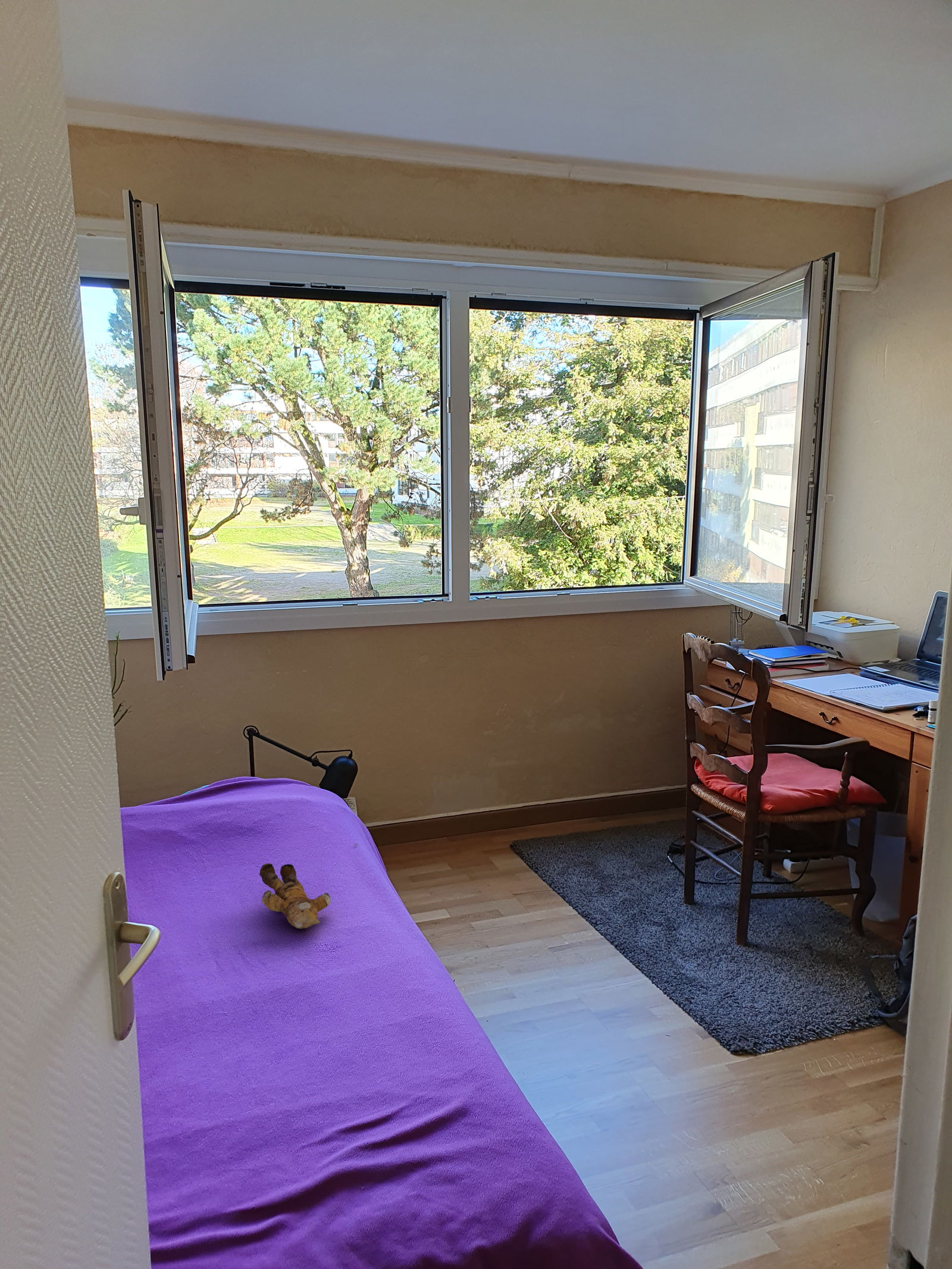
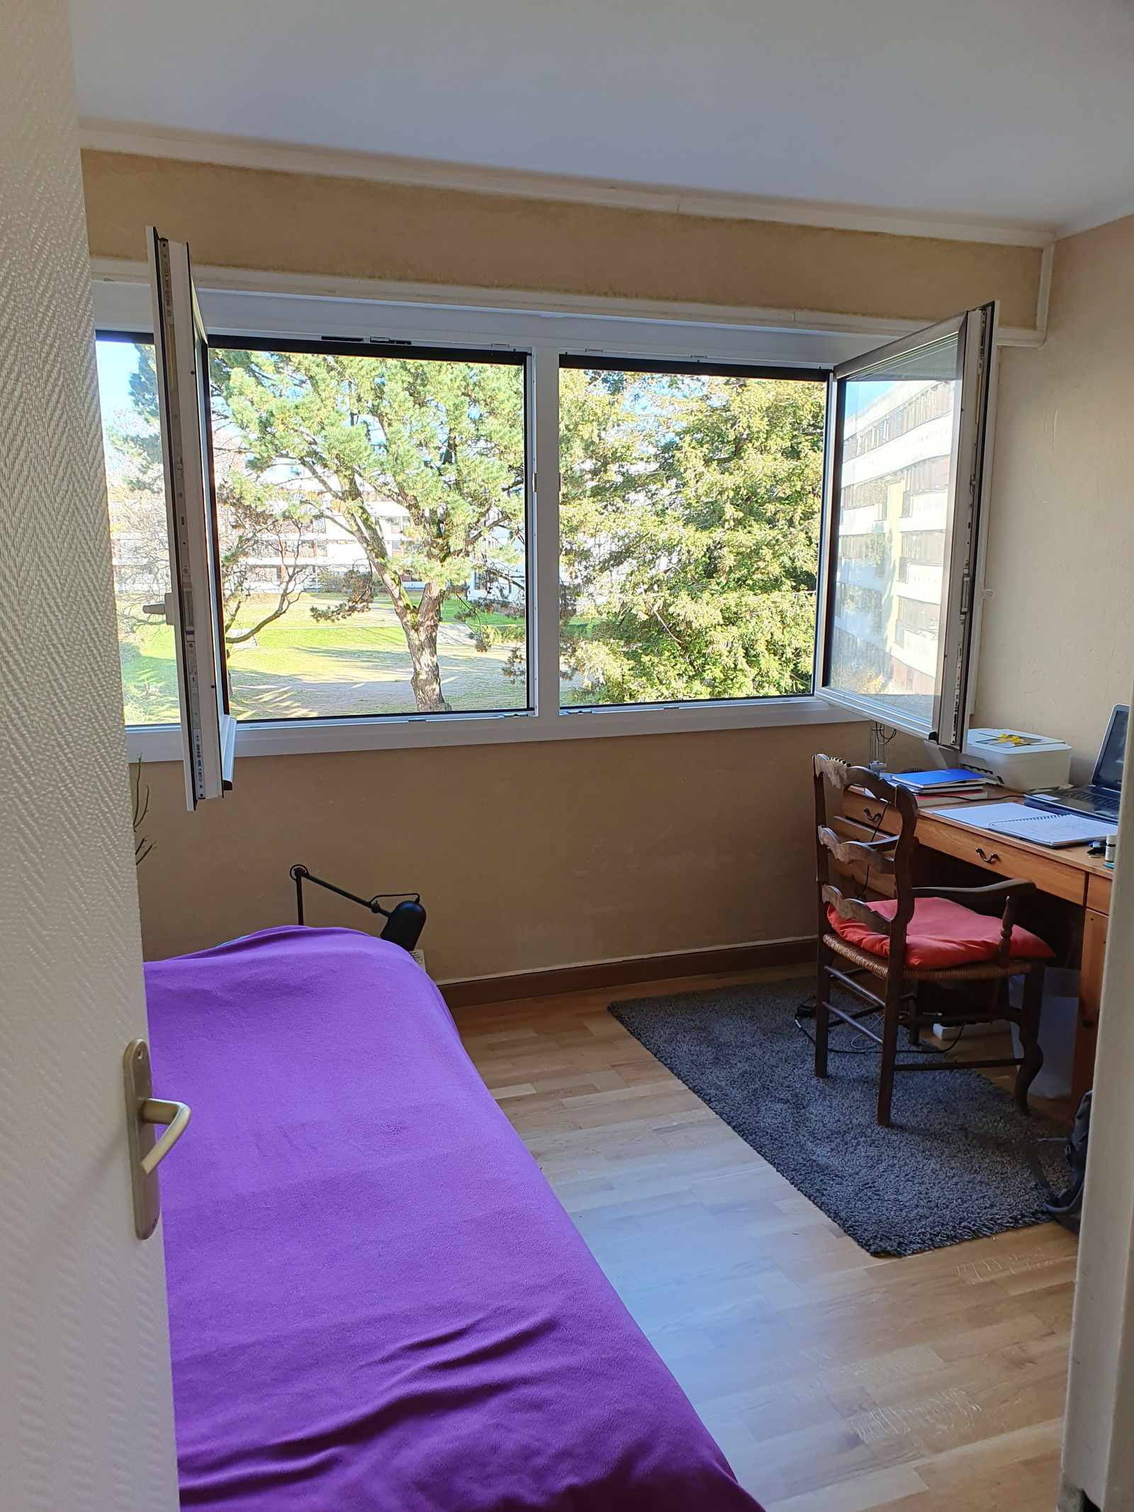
- teddy bear [259,843,358,929]
